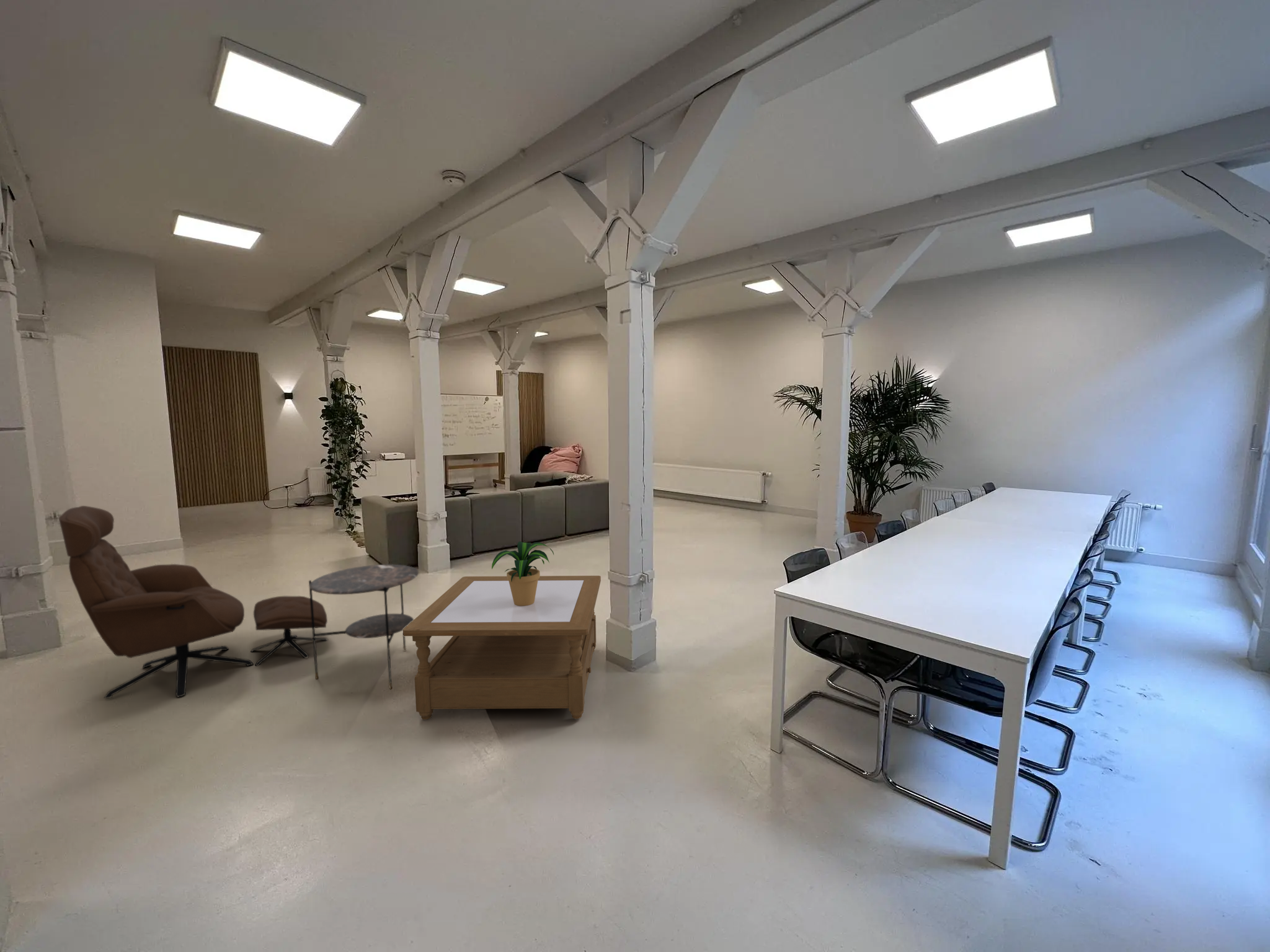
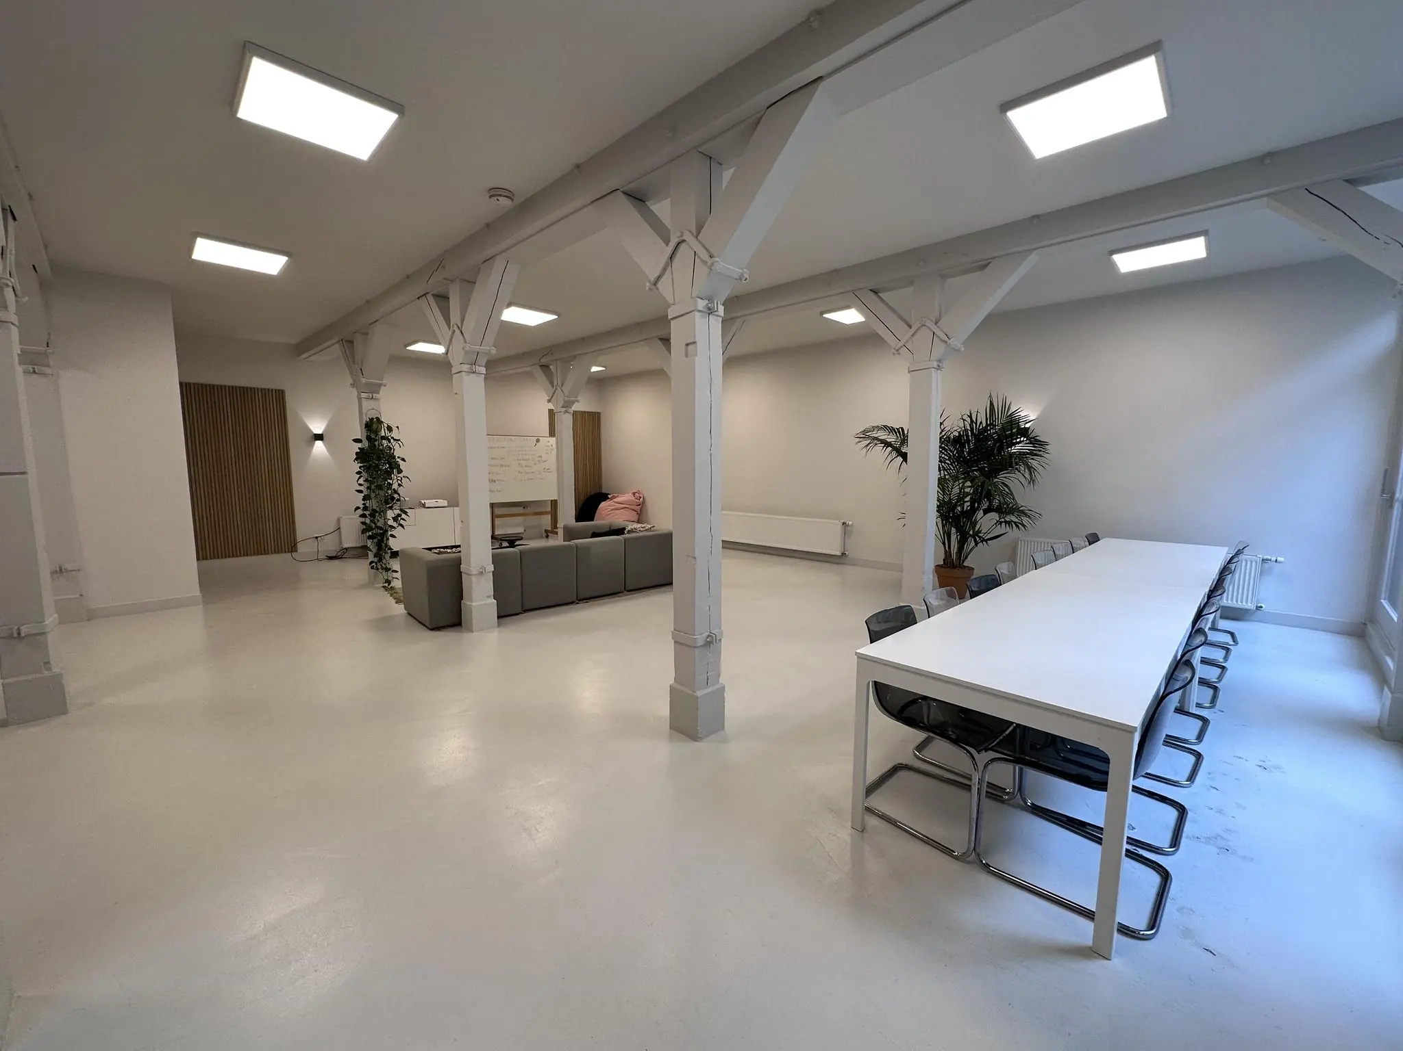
- coffee table [402,575,602,720]
- side table [308,563,419,690]
- potted plant [491,540,554,606]
- lounge chair [58,505,329,699]
